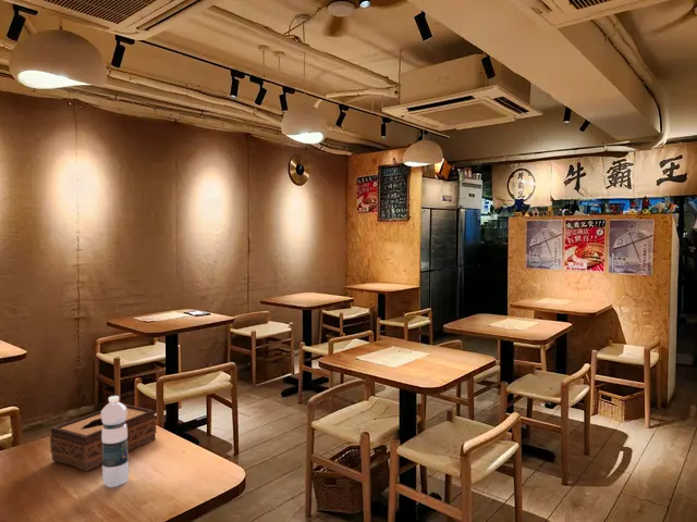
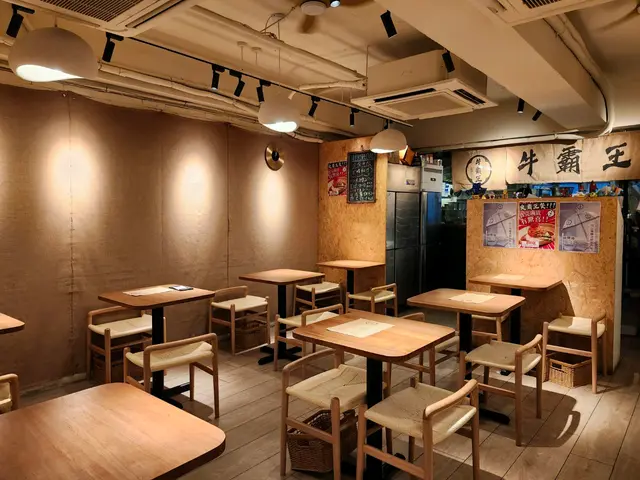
- water bottle [100,395,130,488]
- tissue box [49,402,157,472]
